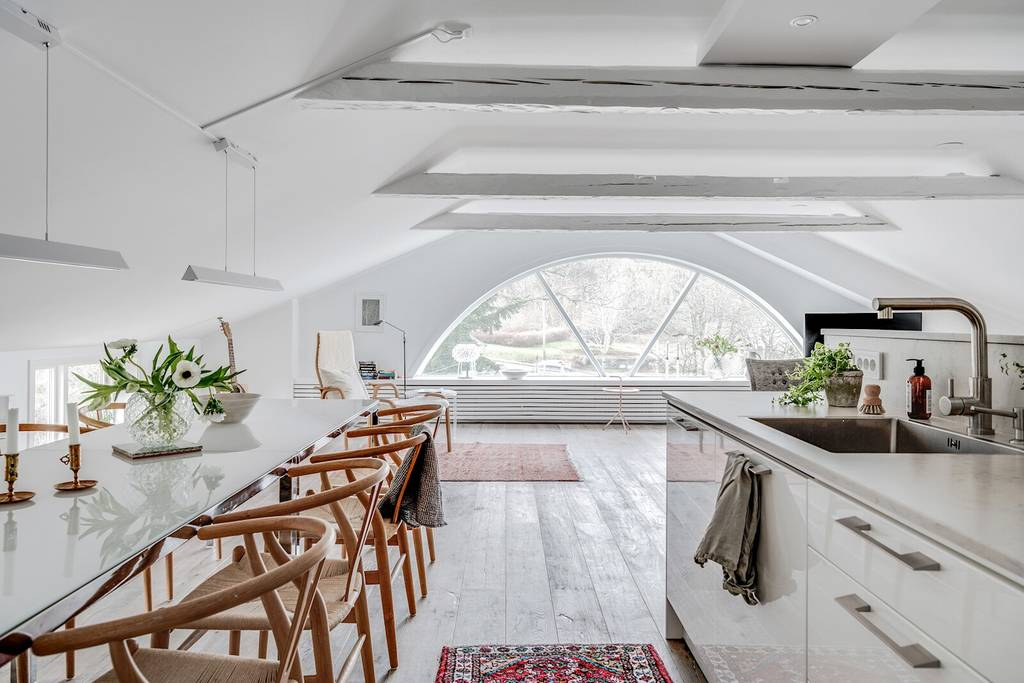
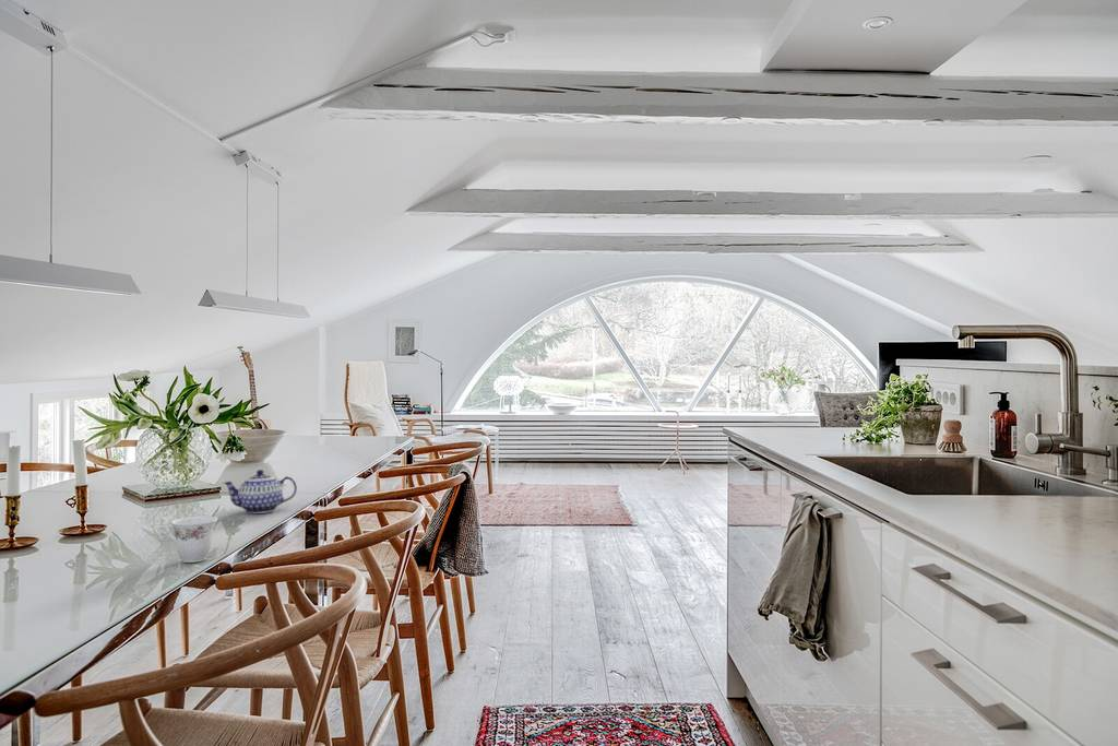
+ teacup [167,516,218,564]
+ teapot [223,469,298,514]
